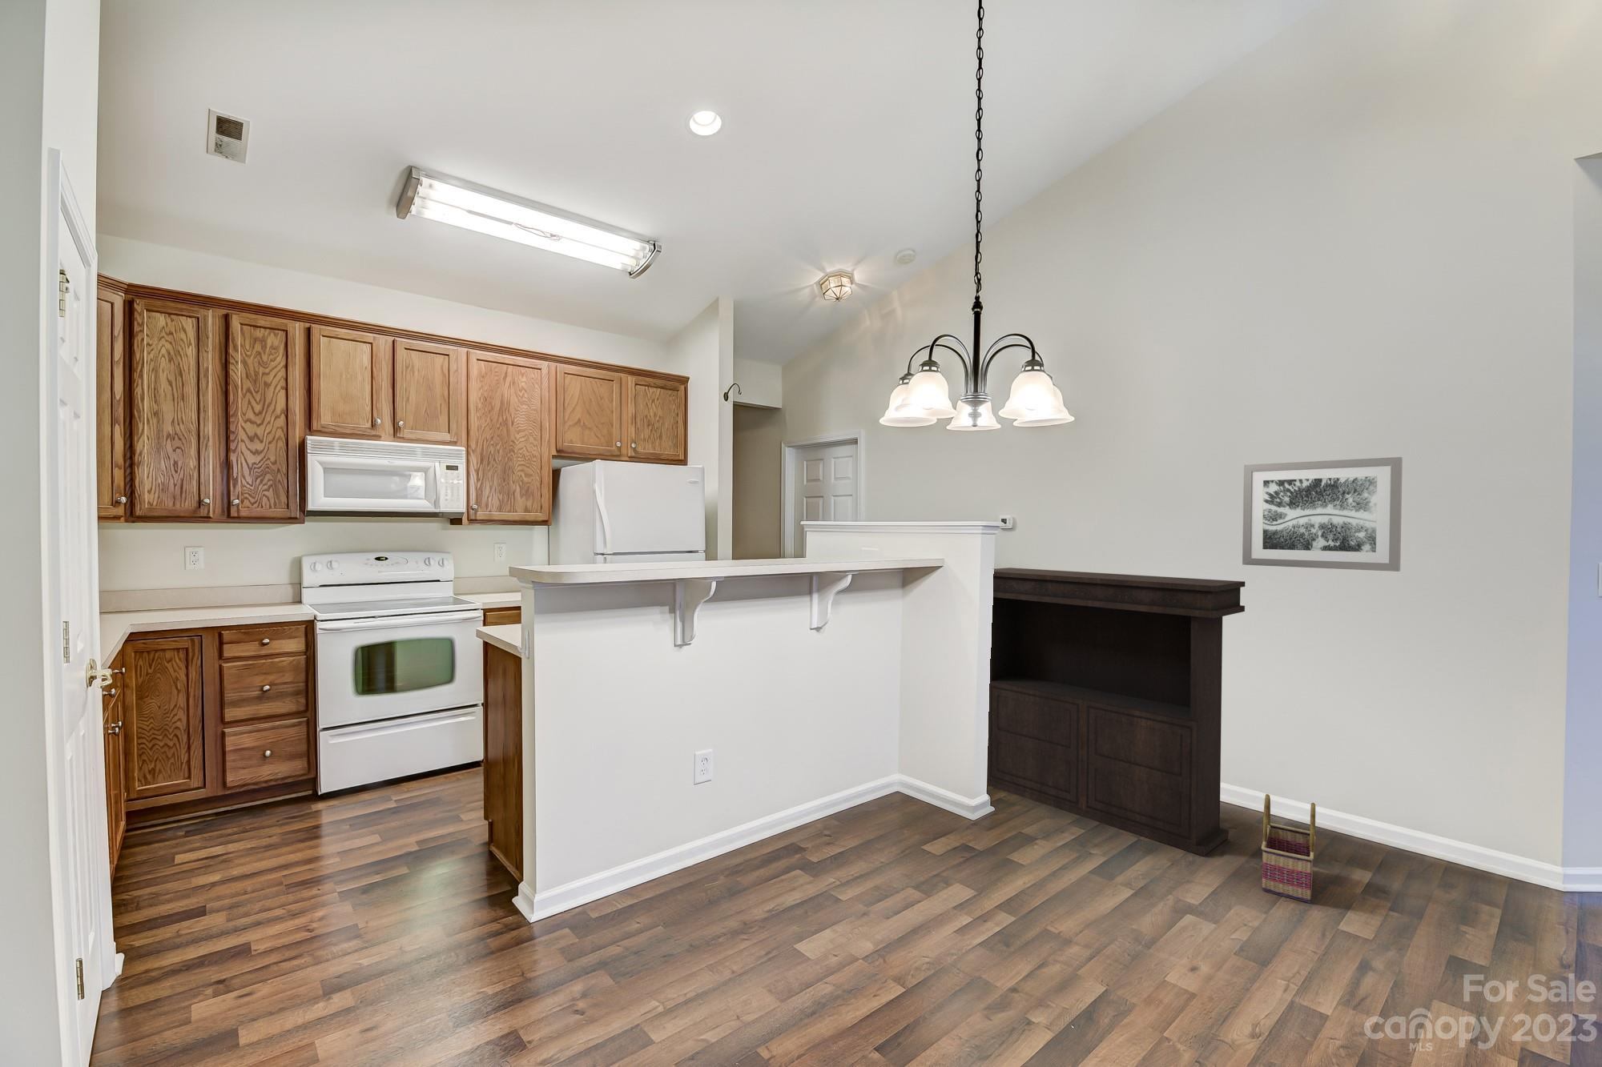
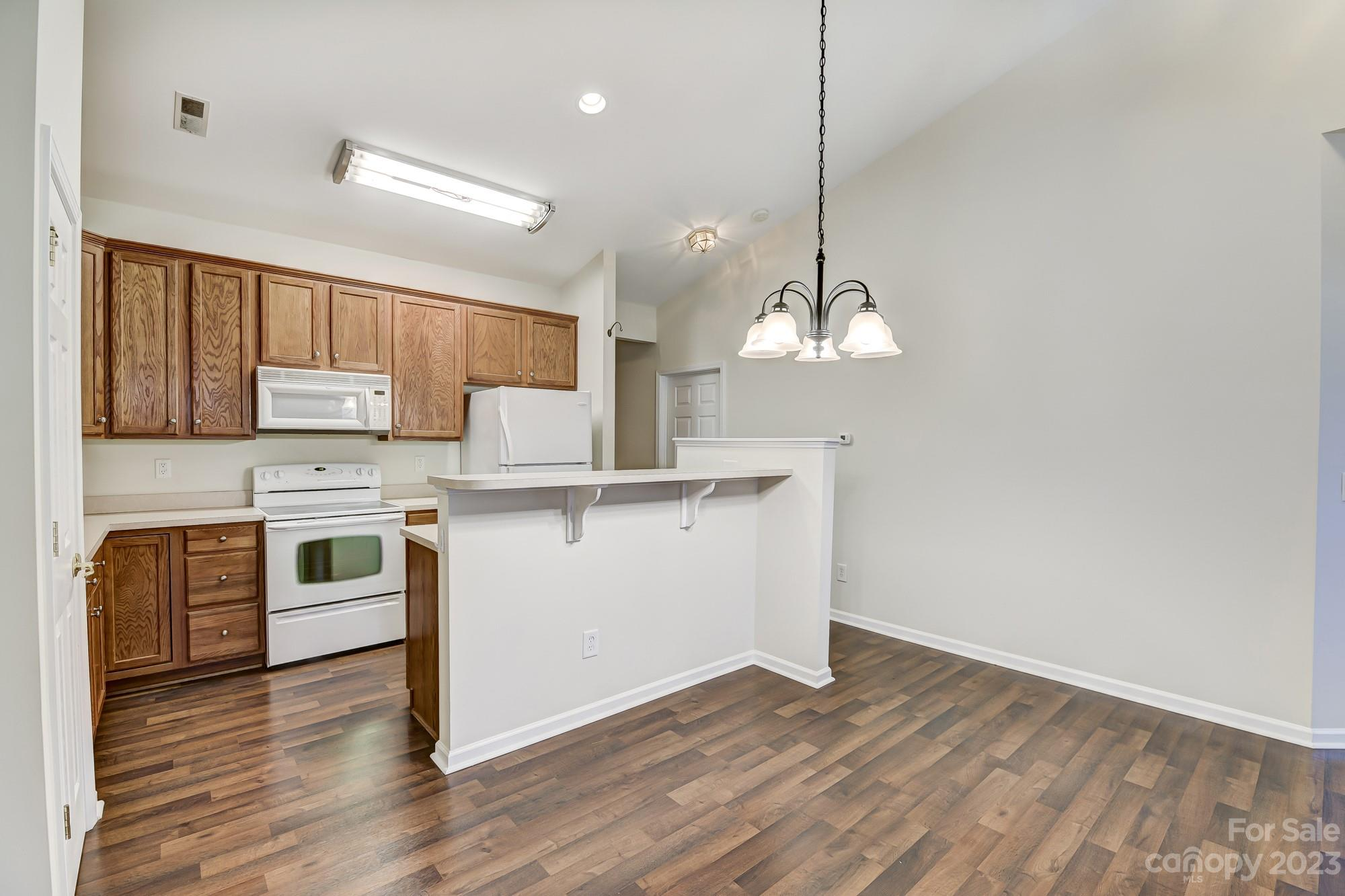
- basket [1261,793,1316,904]
- wall art [1241,456,1403,573]
- console table [987,567,1246,857]
